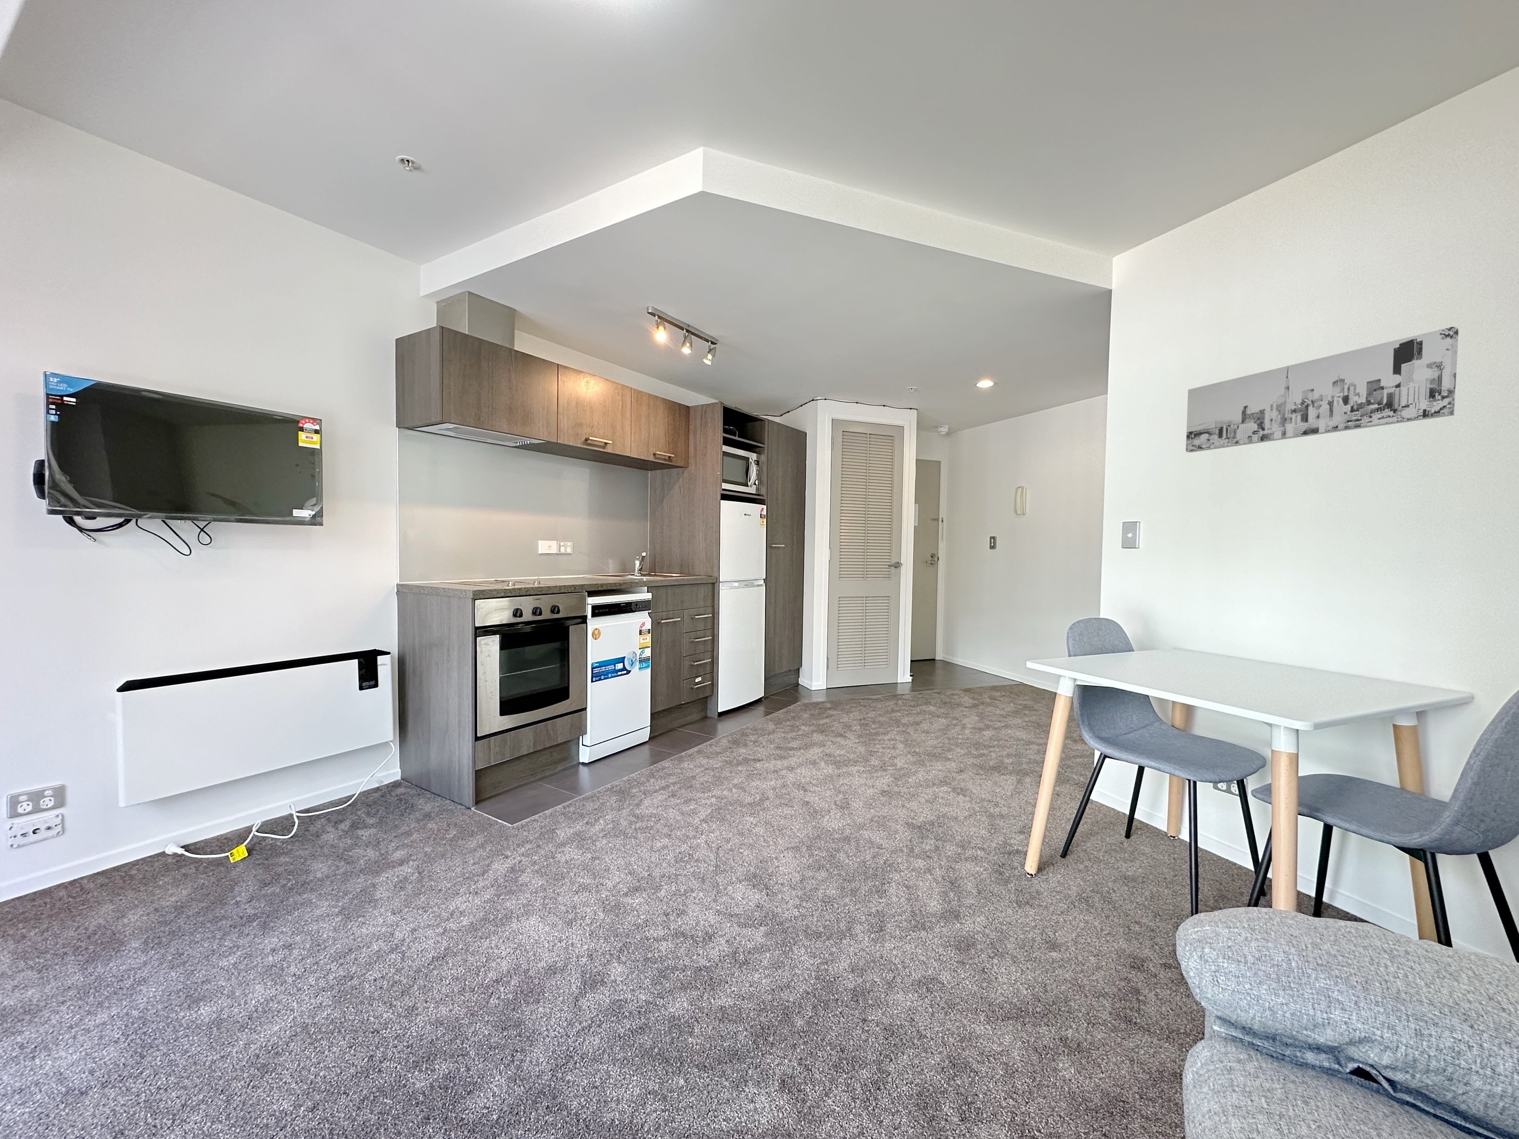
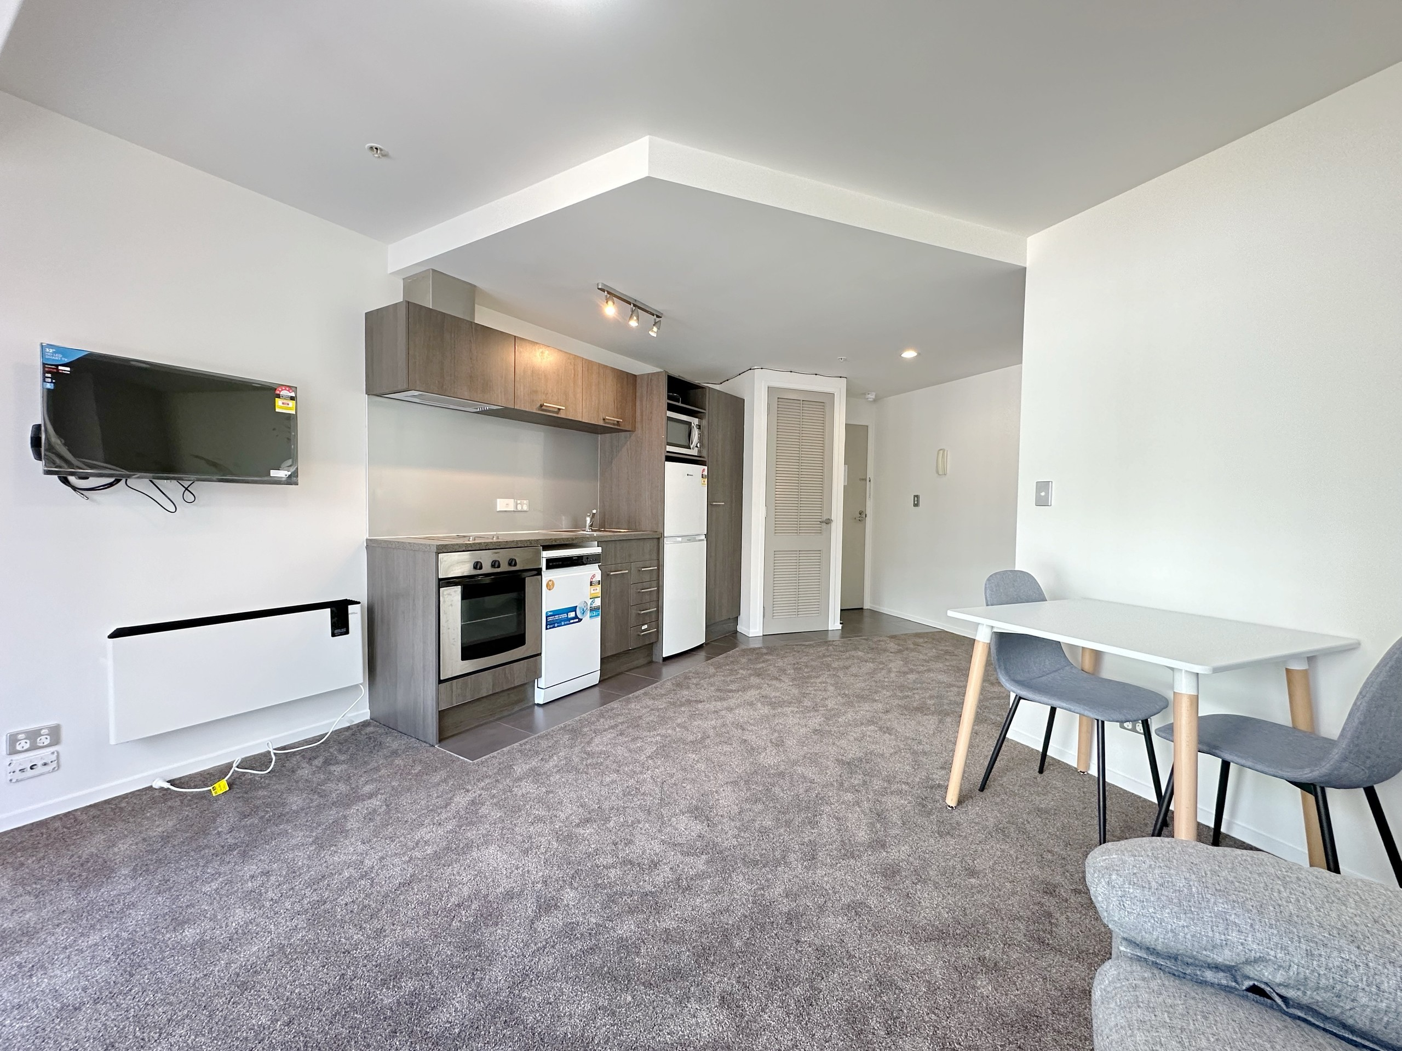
- wall art [1185,327,1459,453]
